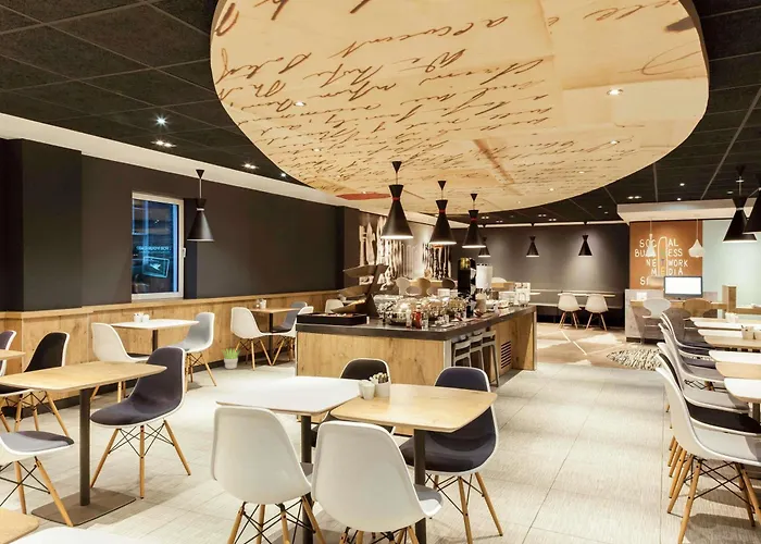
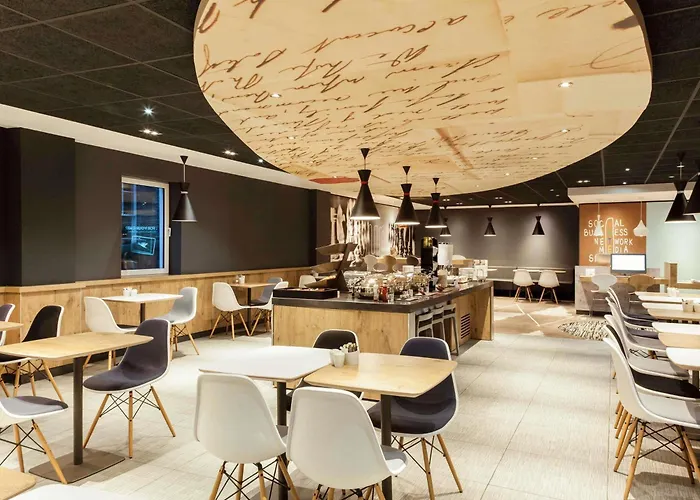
- potted plant [221,347,240,370]
